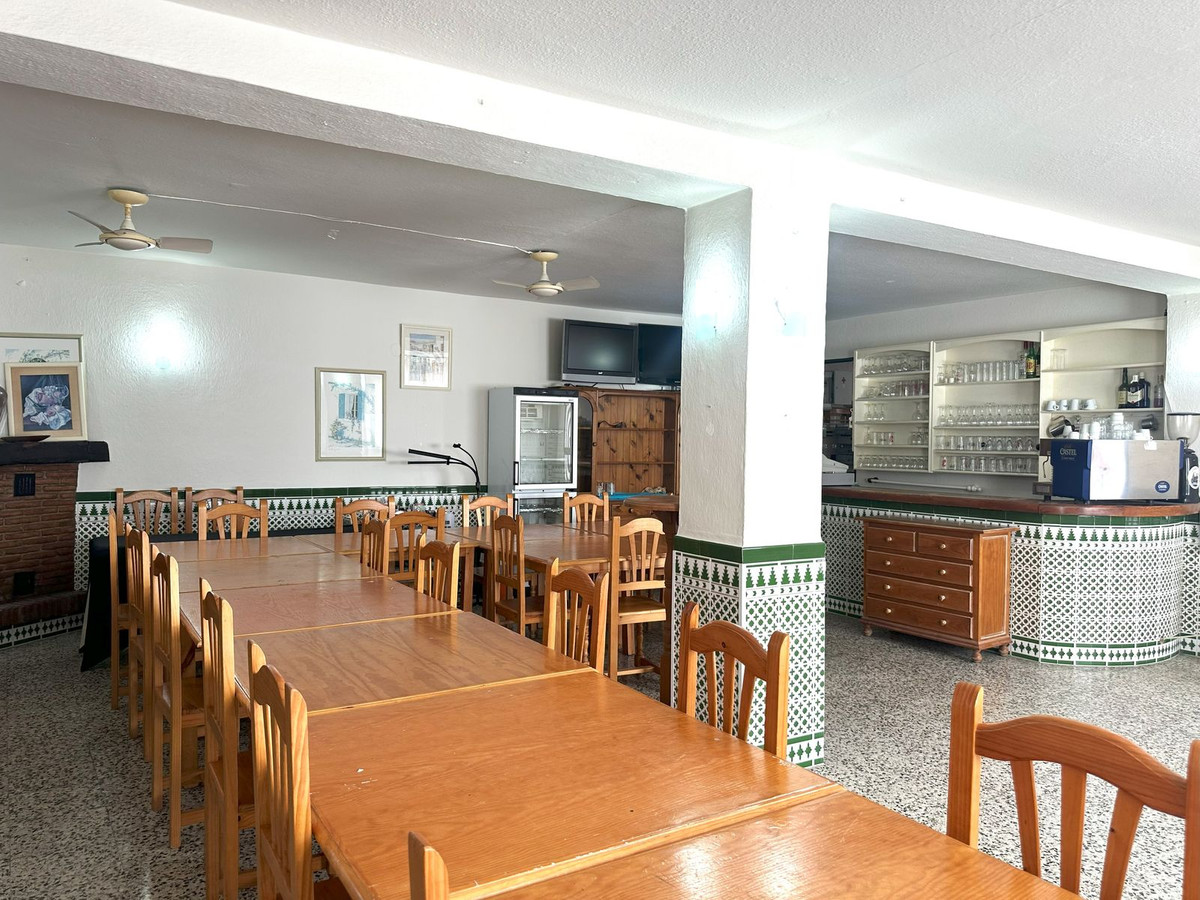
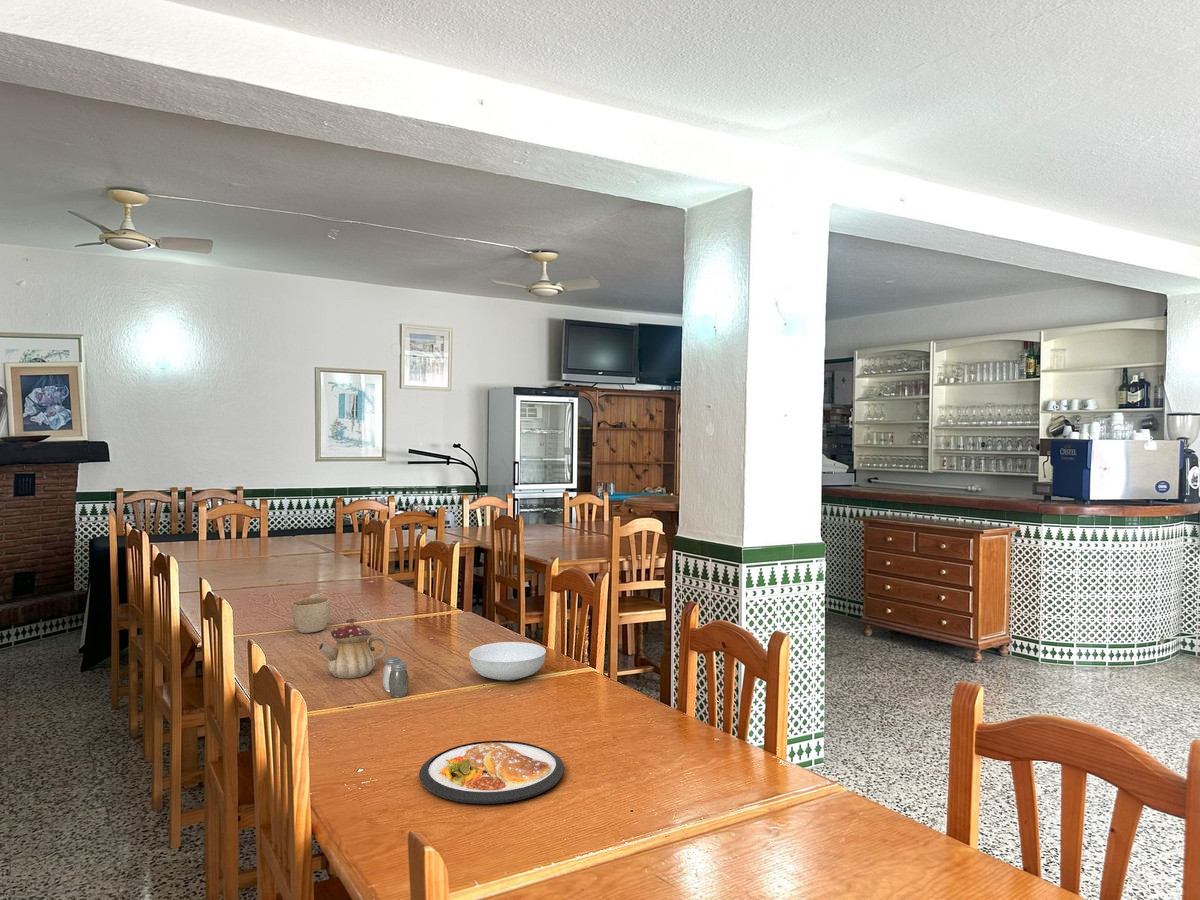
+ serving bowl [468,641,547,681]
+ dish [418,740,565,805]
+ cup [290,593,331,634]
+ salt and pepper shaker [382,655,410,698]
+ teapot [318,617,389,680]
